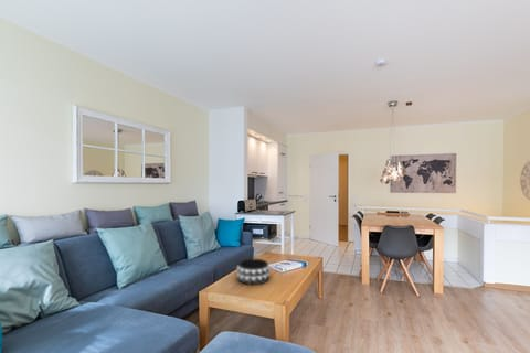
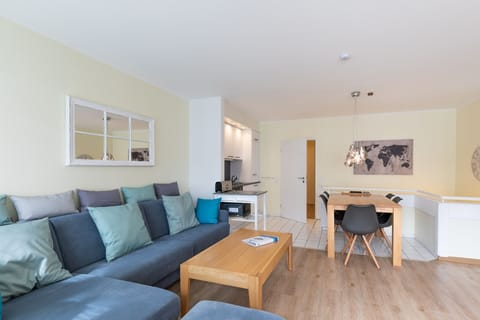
- decorative bowl [235,258,272,286]
